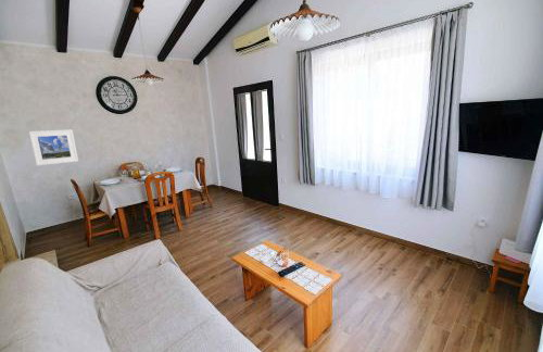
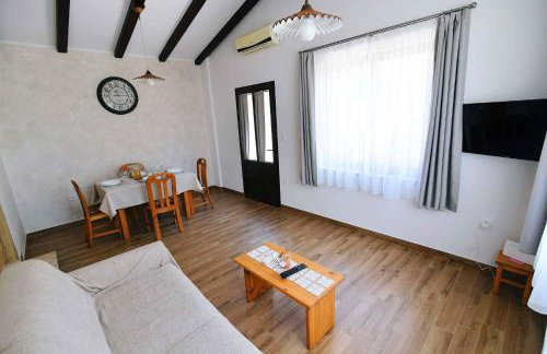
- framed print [28,129,79,166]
